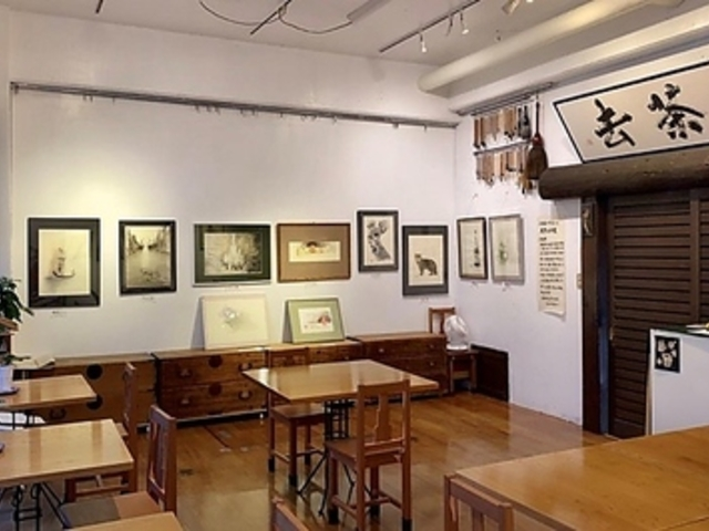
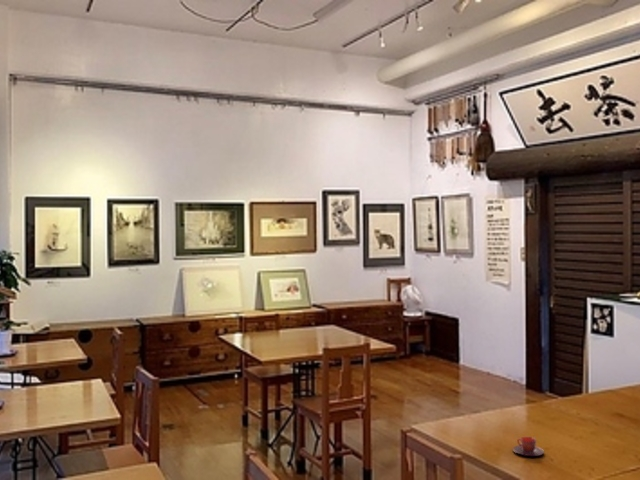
+ teacup [512,436,545,457]
